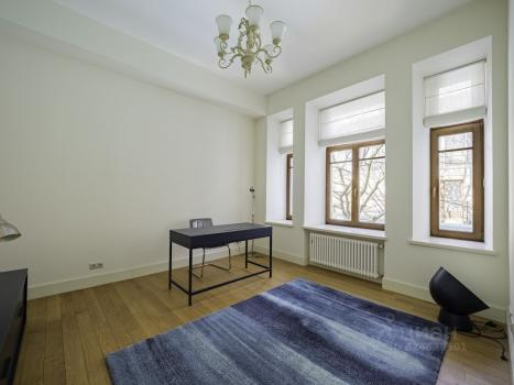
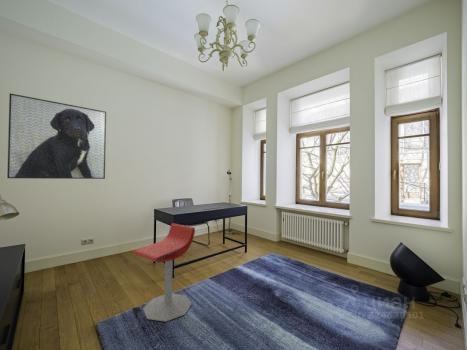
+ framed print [6,92,107,180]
+ stool [132,222,196,323]
